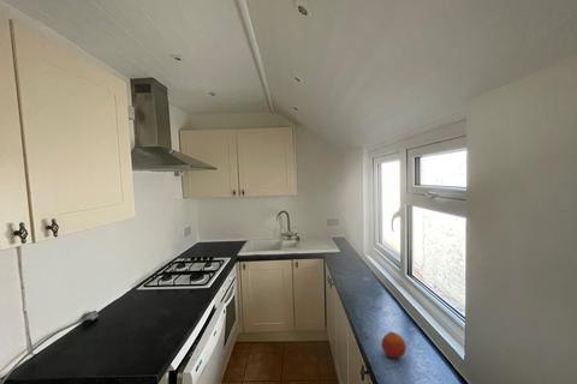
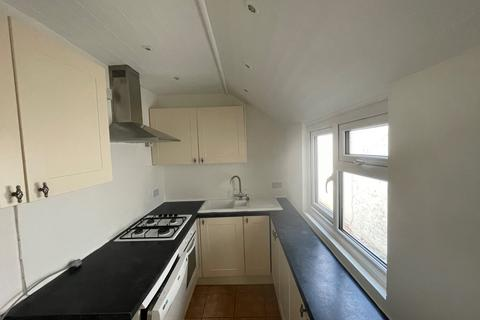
- fruit [380,330,408,359]
